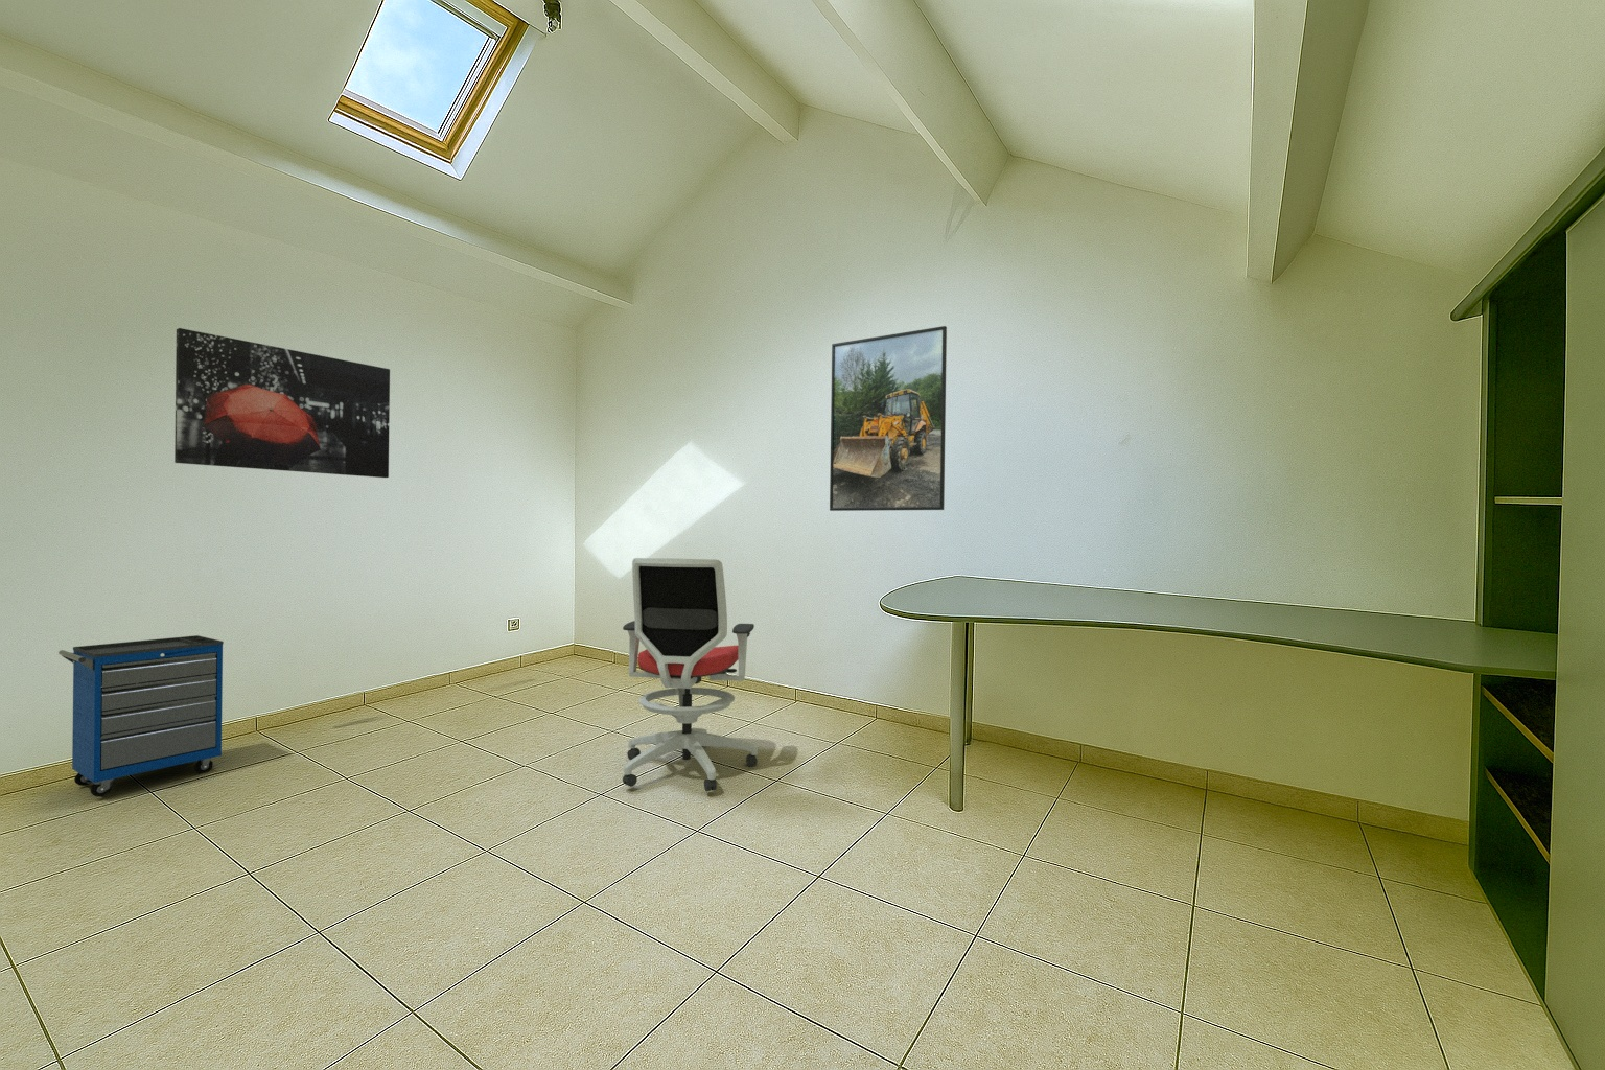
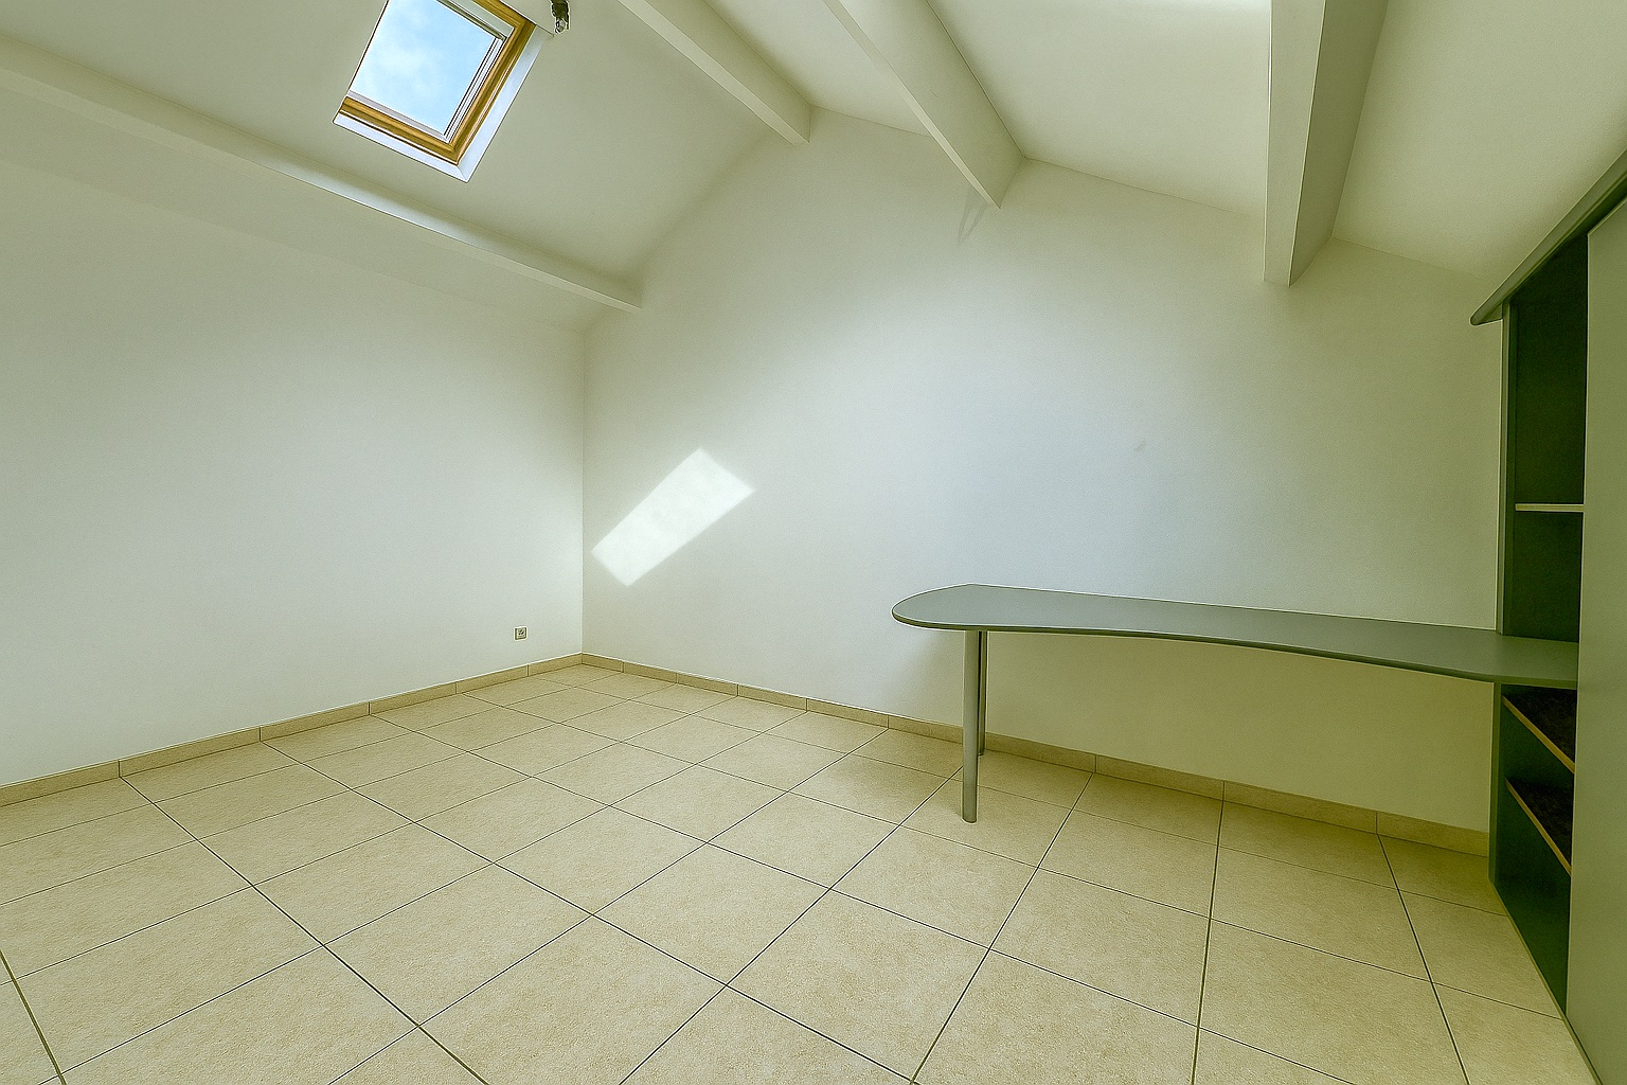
- cabinet [57,634,225,798]
- office chair [622,556,758,792]
- wall art [173,327,391,479]
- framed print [829,325,948,512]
